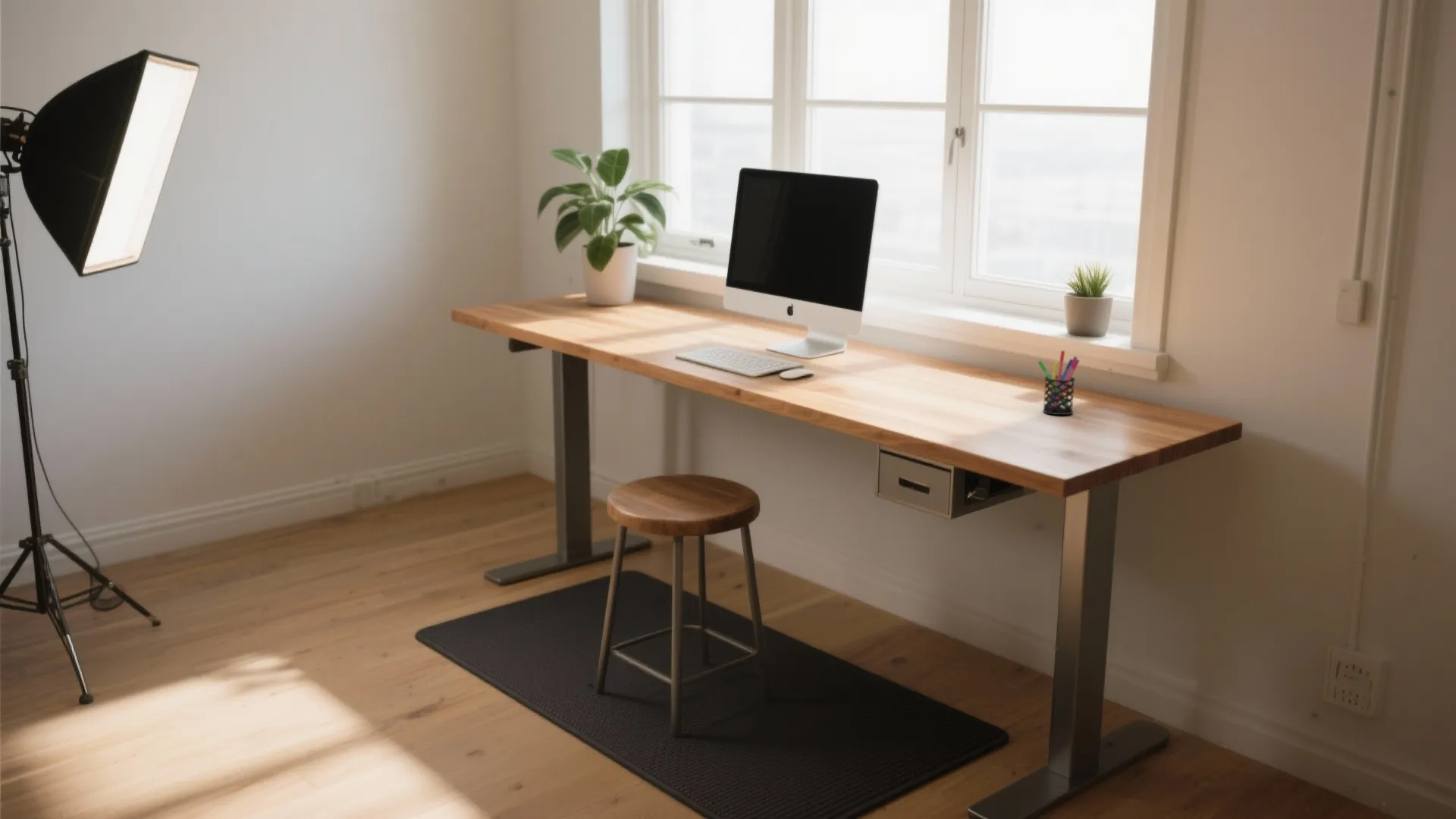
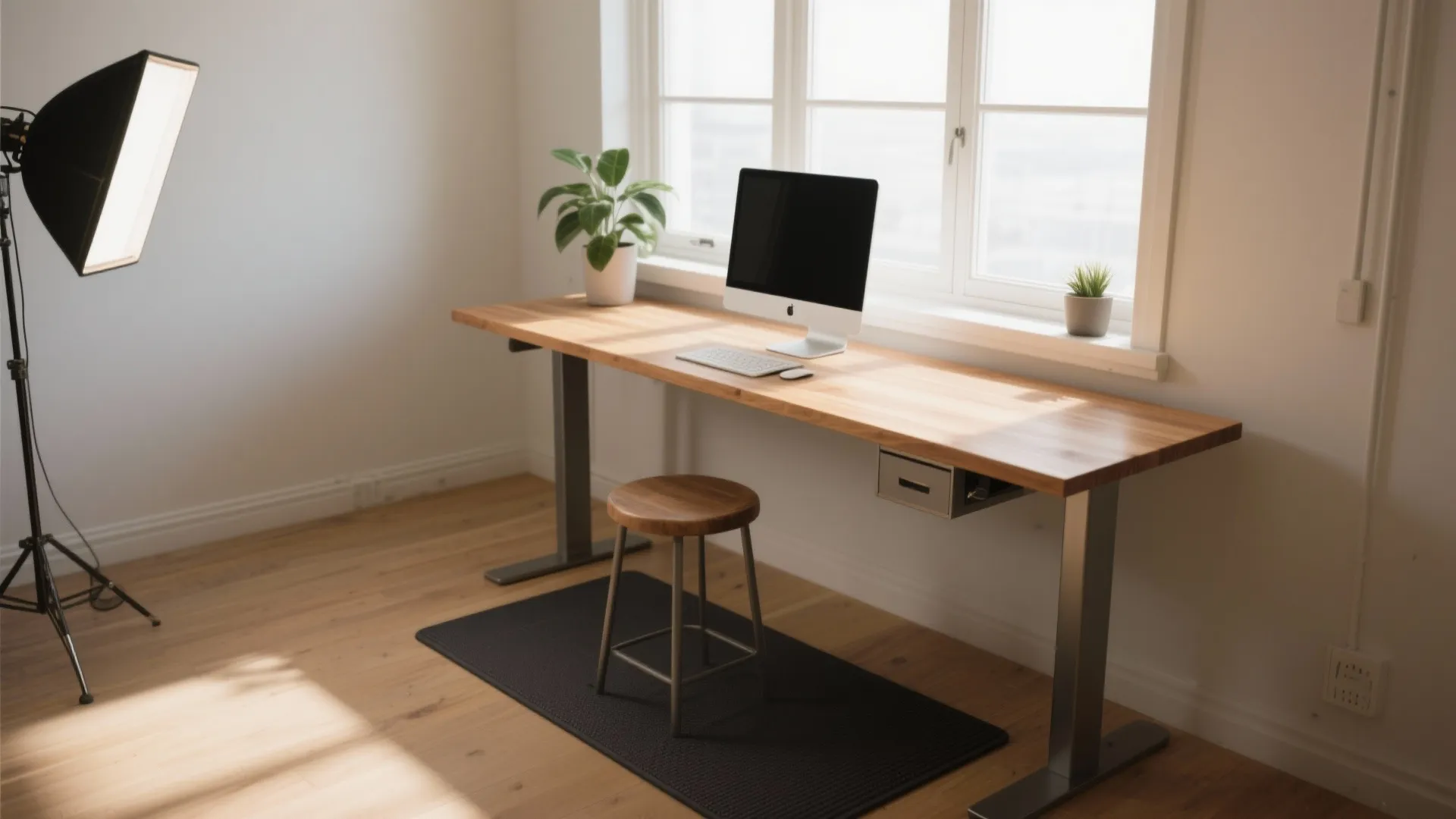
- pen holder [1037,350,1081,416]
